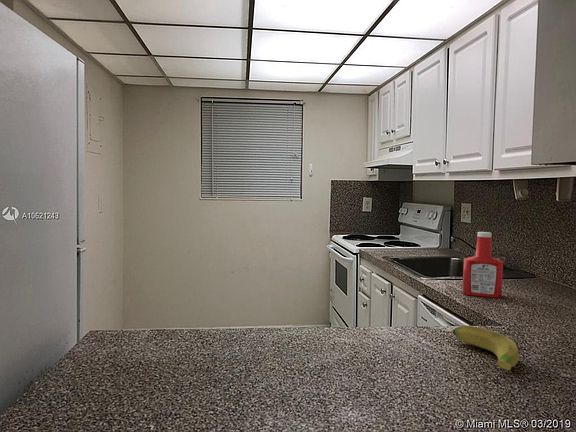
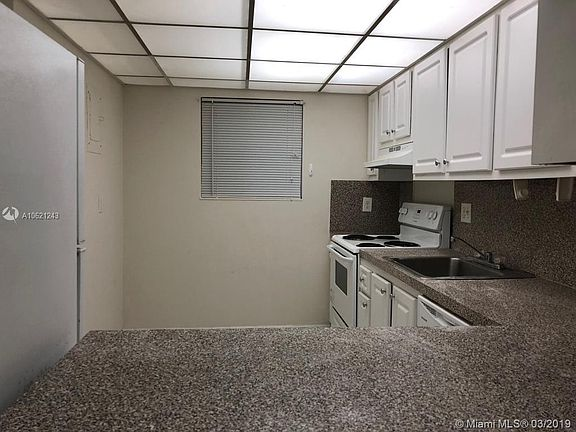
- soap bottle [461,231,504,299]
- banana [452,324,520,371]
